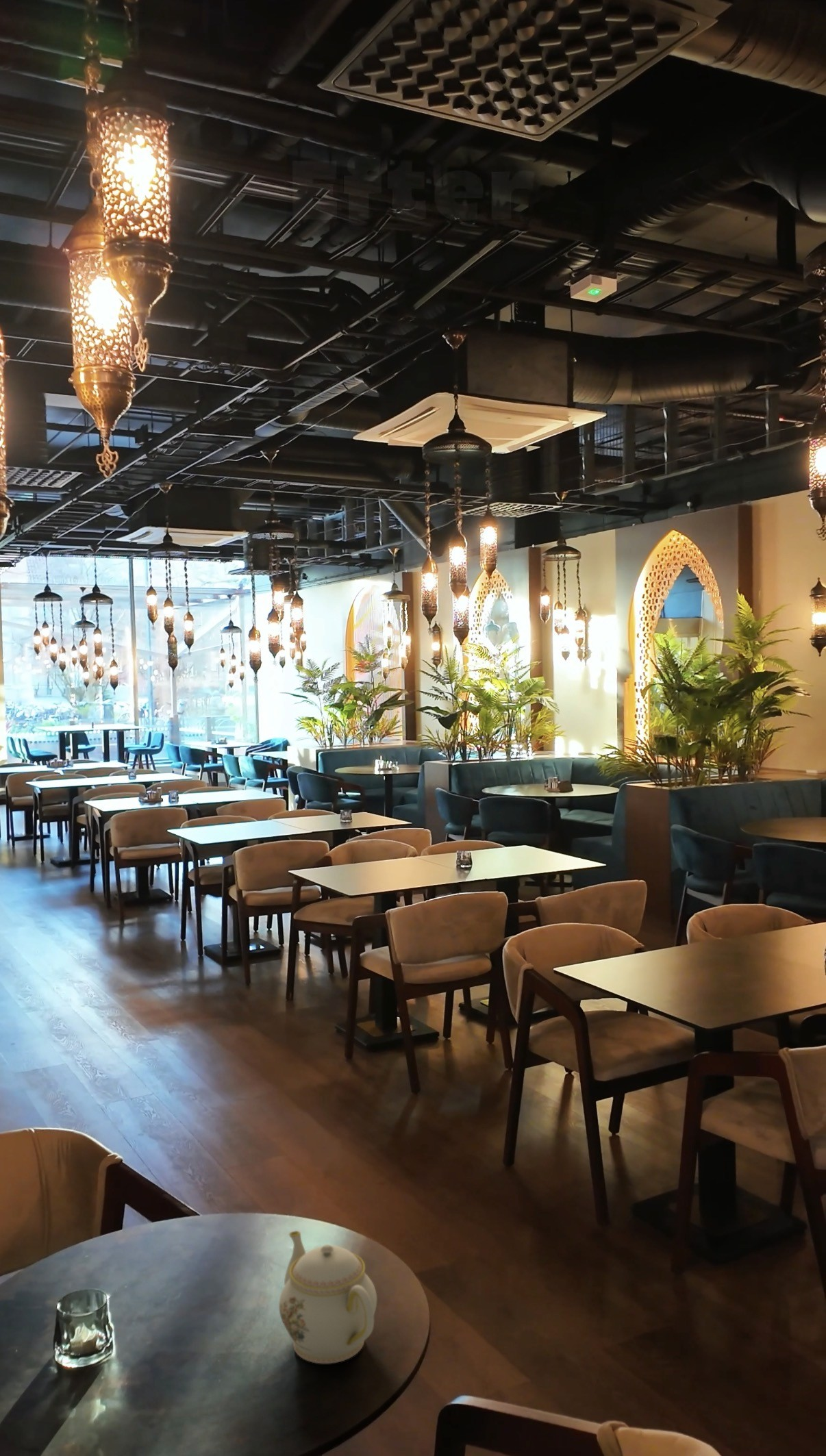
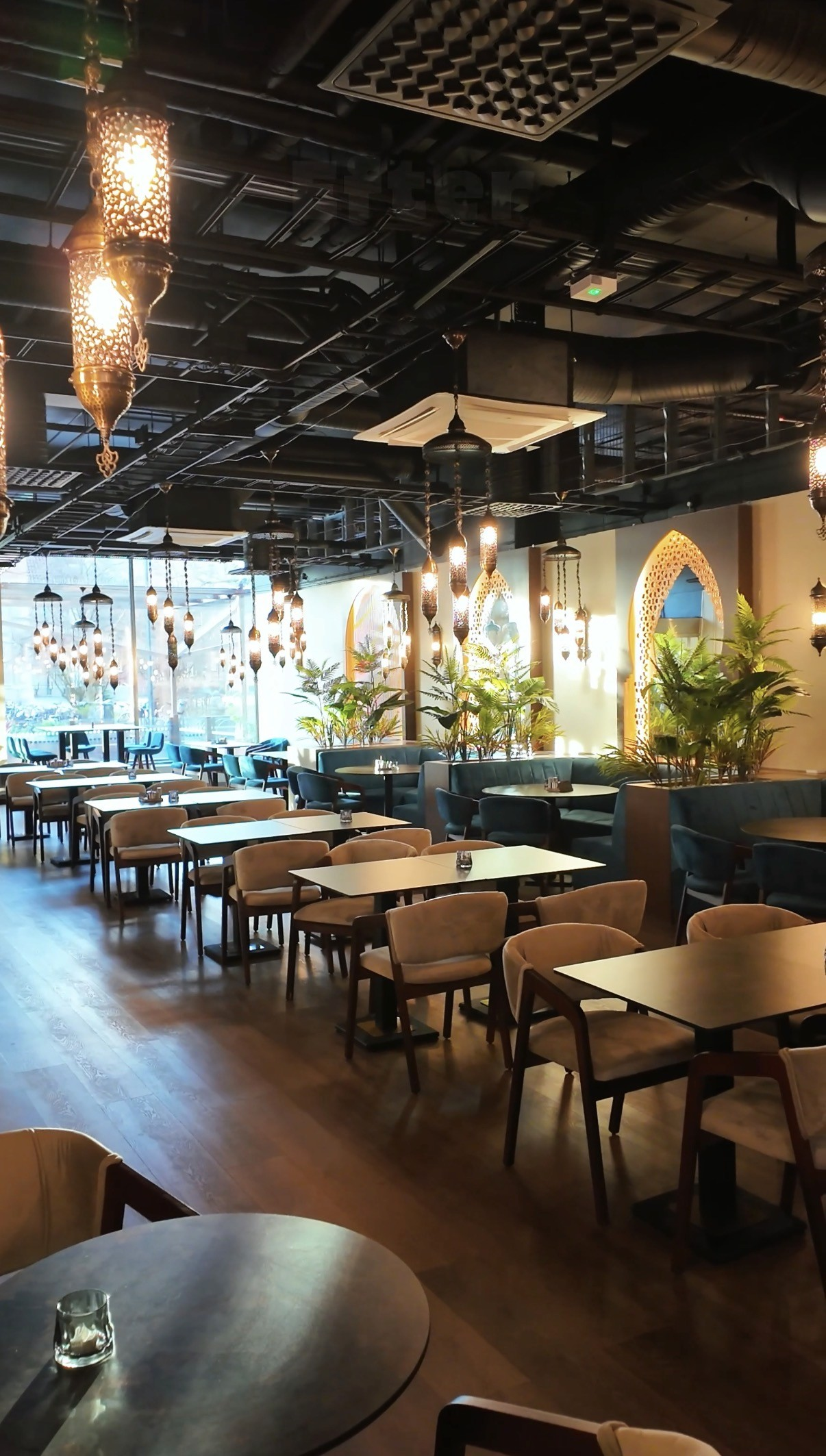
- teapot [278,1230,377,1364]
